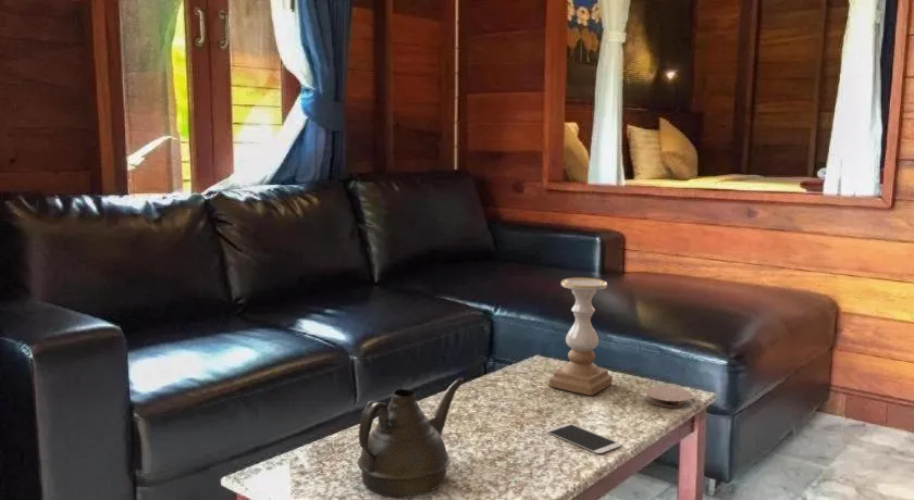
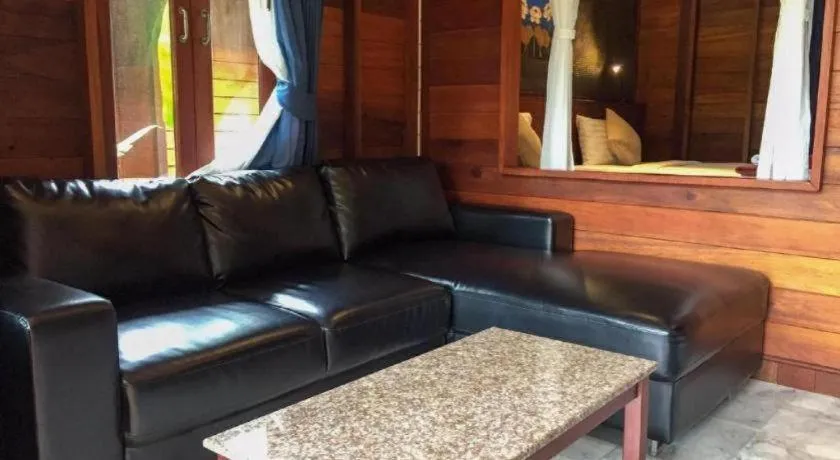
- coaster [644,385,694,409]
- smartphone [545,423,622,454]
- teapot [357,377,465,497]
- candle holder [547,277,614,397]
